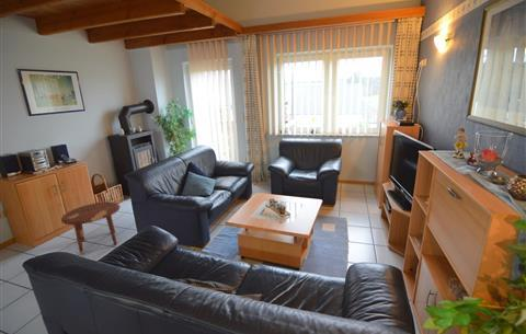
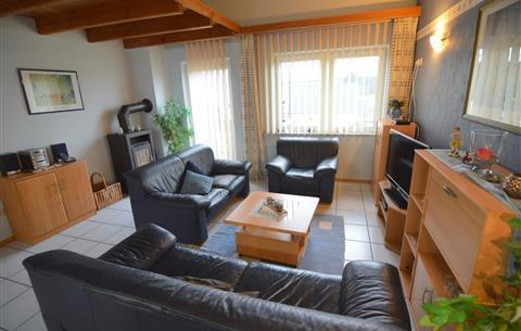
- side table [60,200,122,256]
